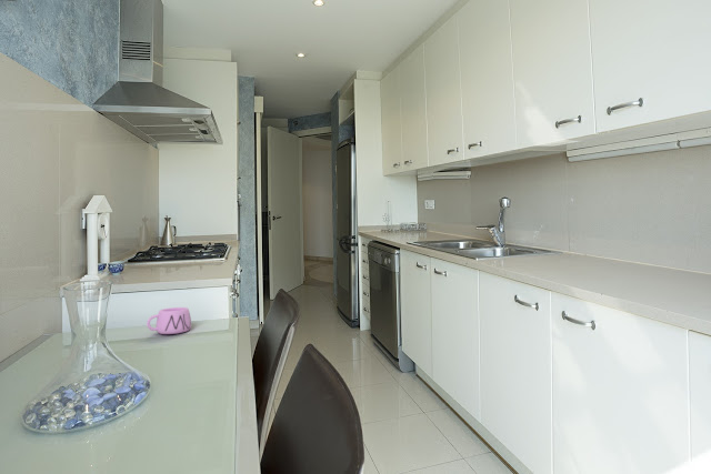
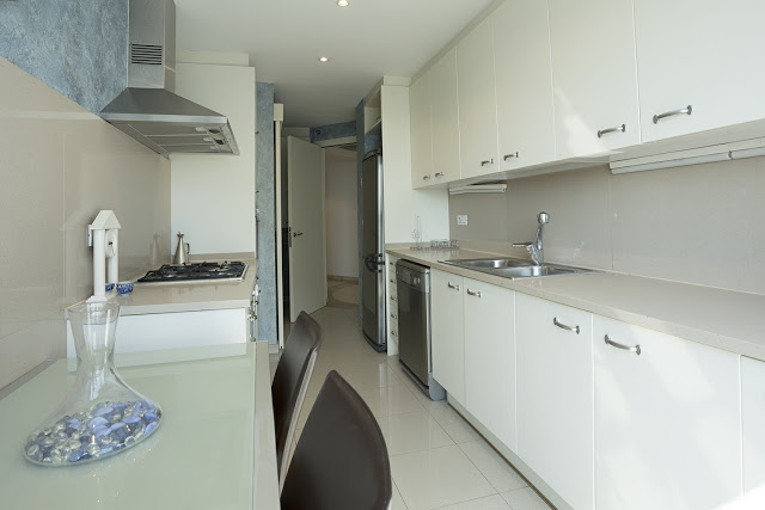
- mug [146,306,192,335]
